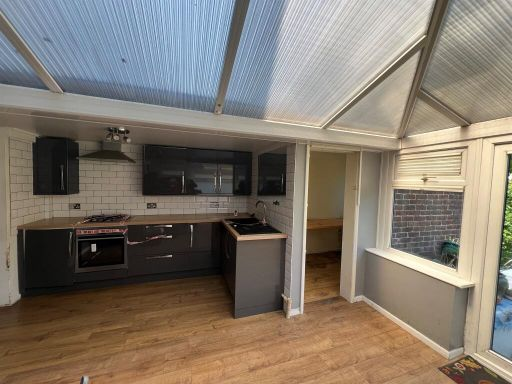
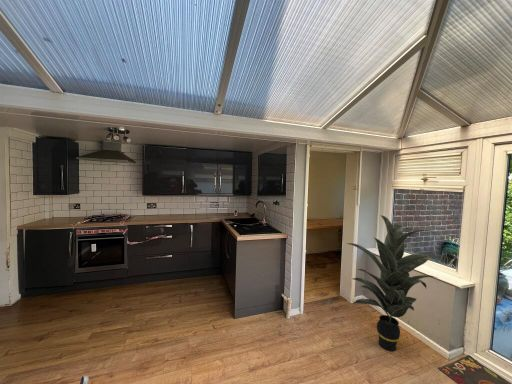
+ indoor plant [346,214,440,352]
